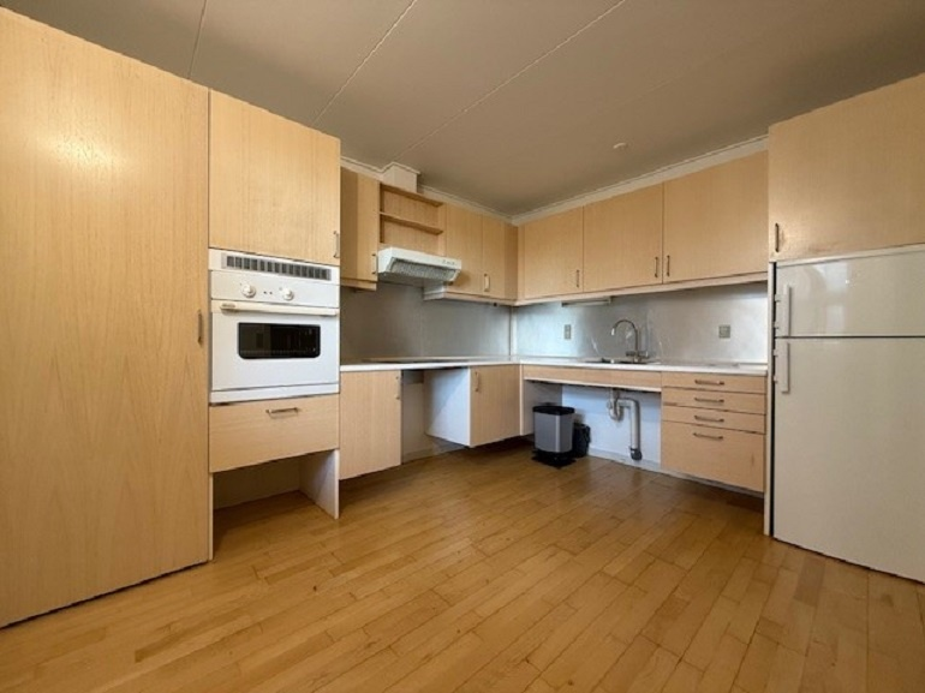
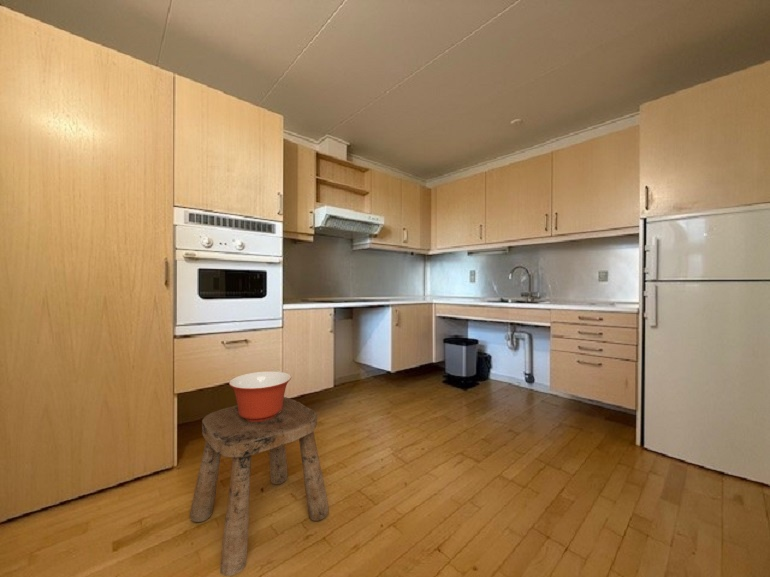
+ stool [189,396,330,577]
+ mixing bowl [228,370,292,422]
